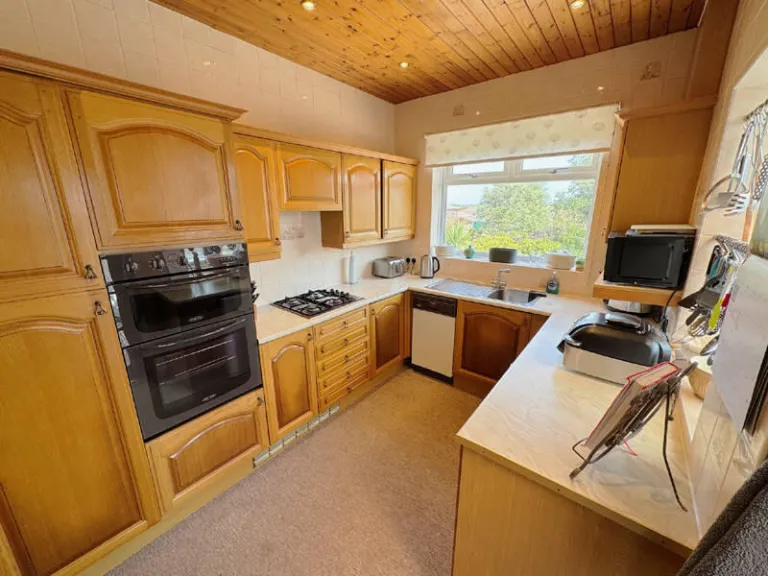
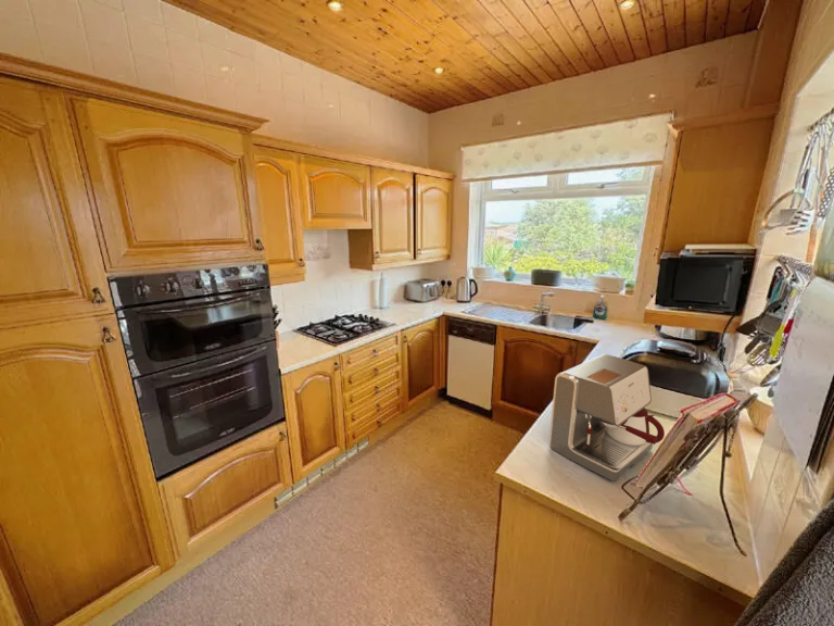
+ coffee maker [547,353,666,483]
